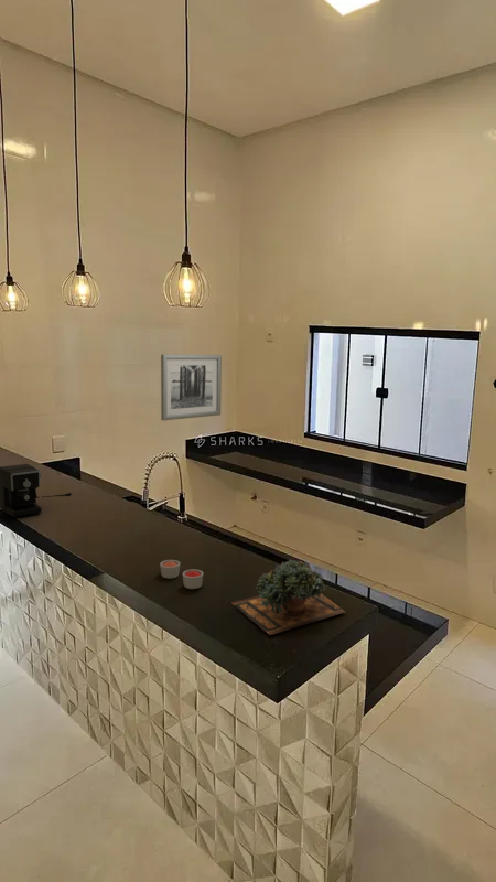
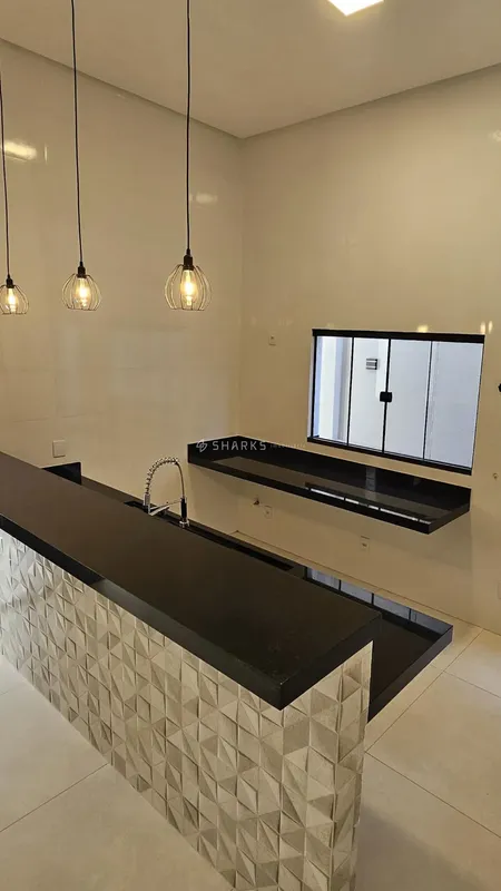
- succulent plant [230,559,346,636]
- wall art [160,354,223,421]
- coffee maker [0,463,73,518]
- candle [159,559,204,590]
